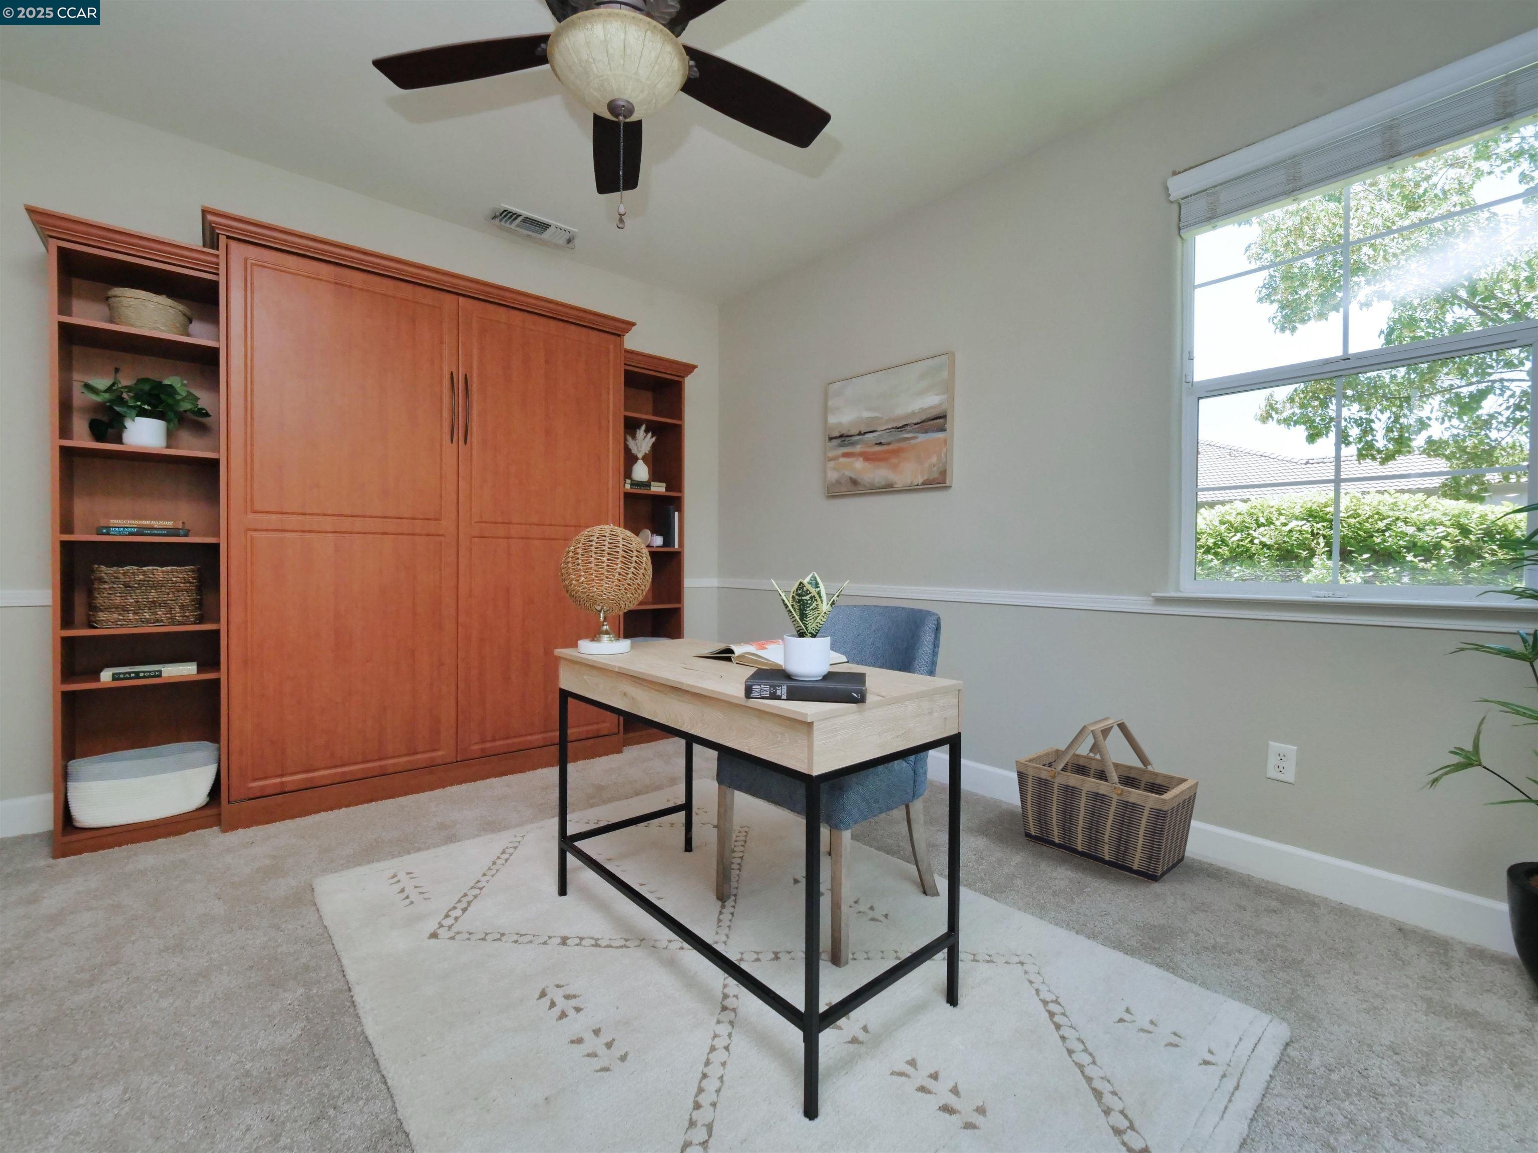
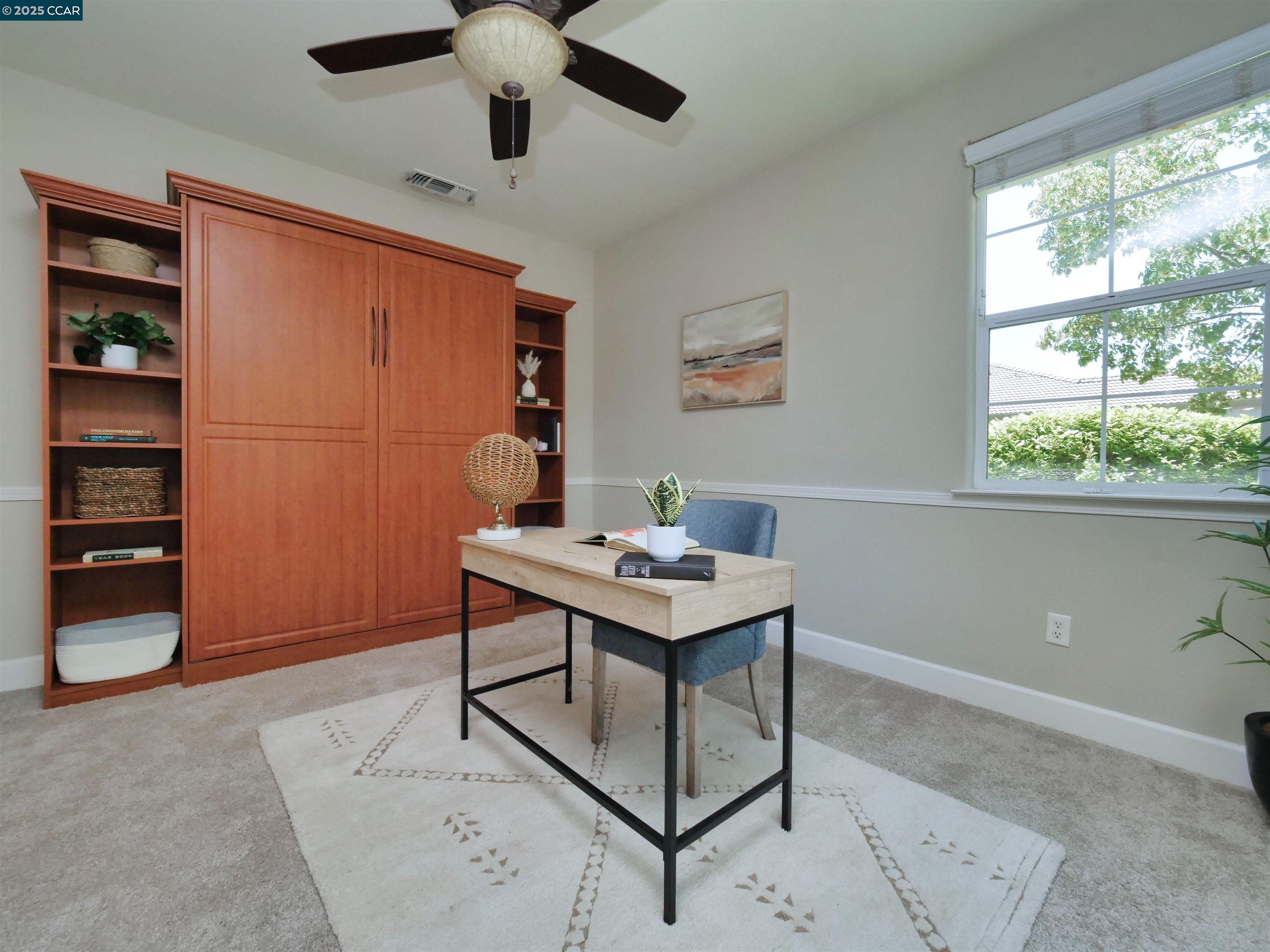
- basket [1015,717,1199,884]
